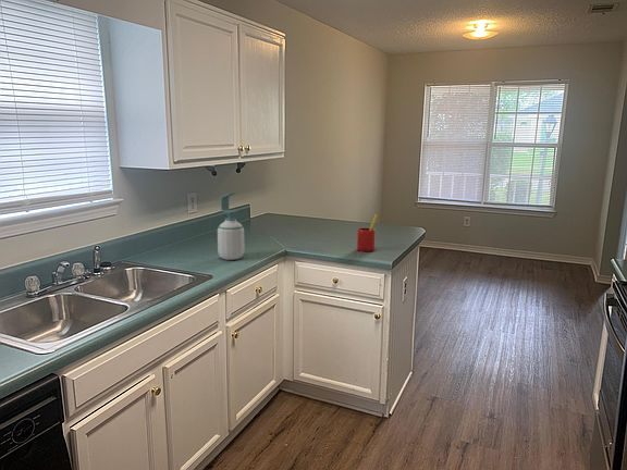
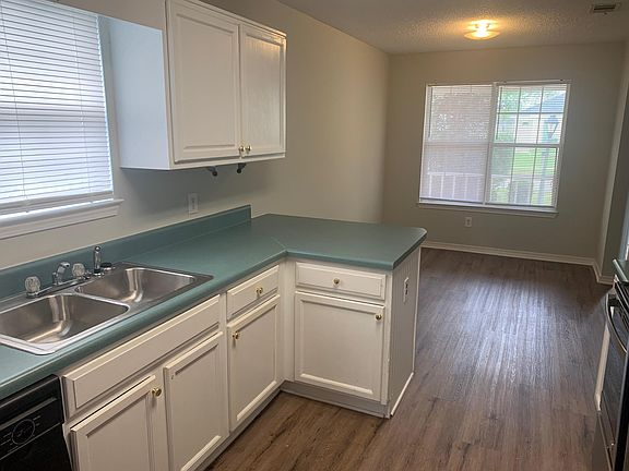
- soap bottle [217,191,245,261]
- straw [356,213,379,252]
